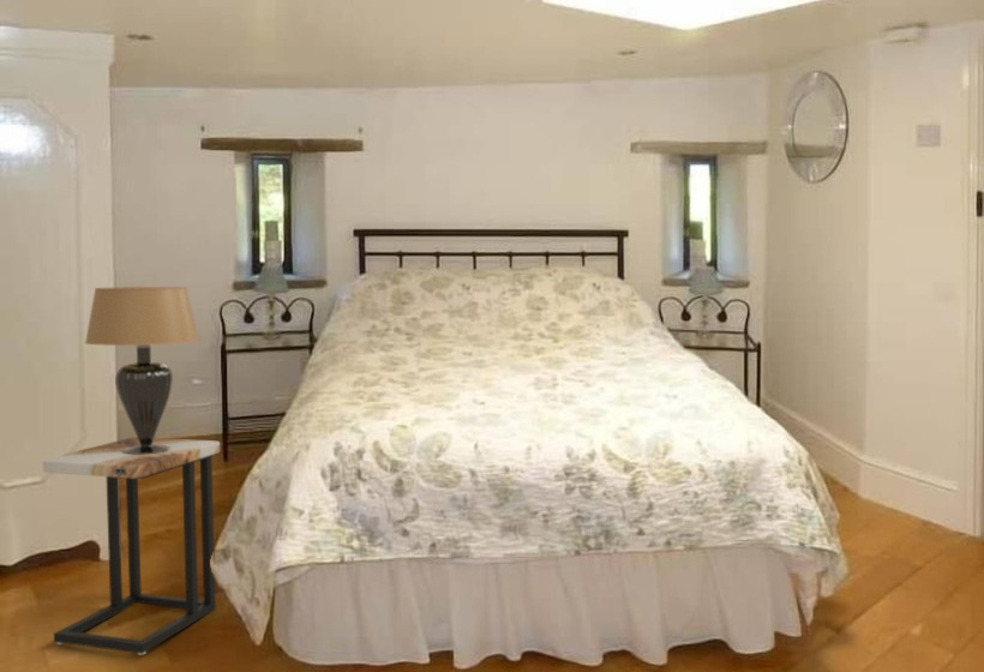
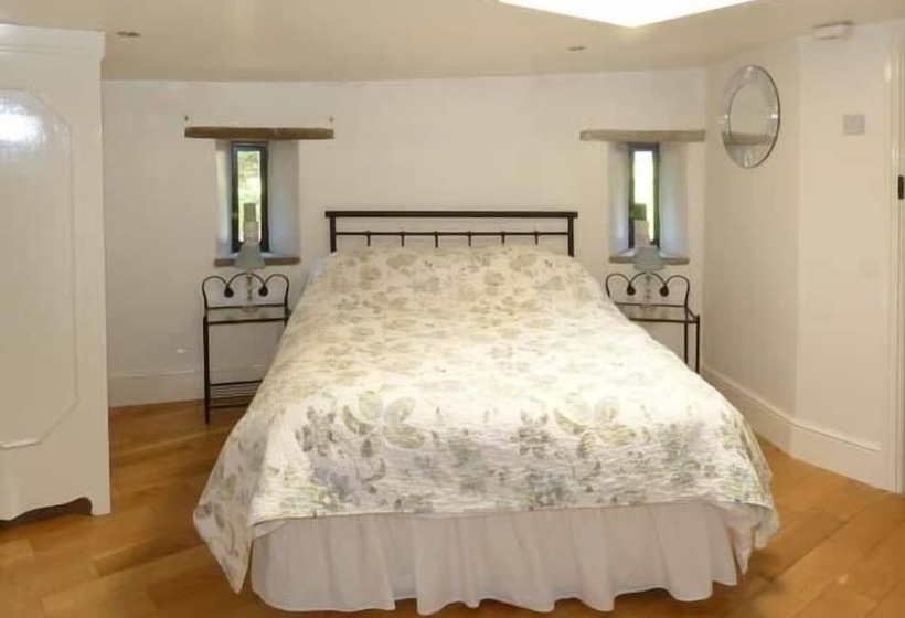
- table lamp [84,286,200,455]
- side table [42,436,221,655]
